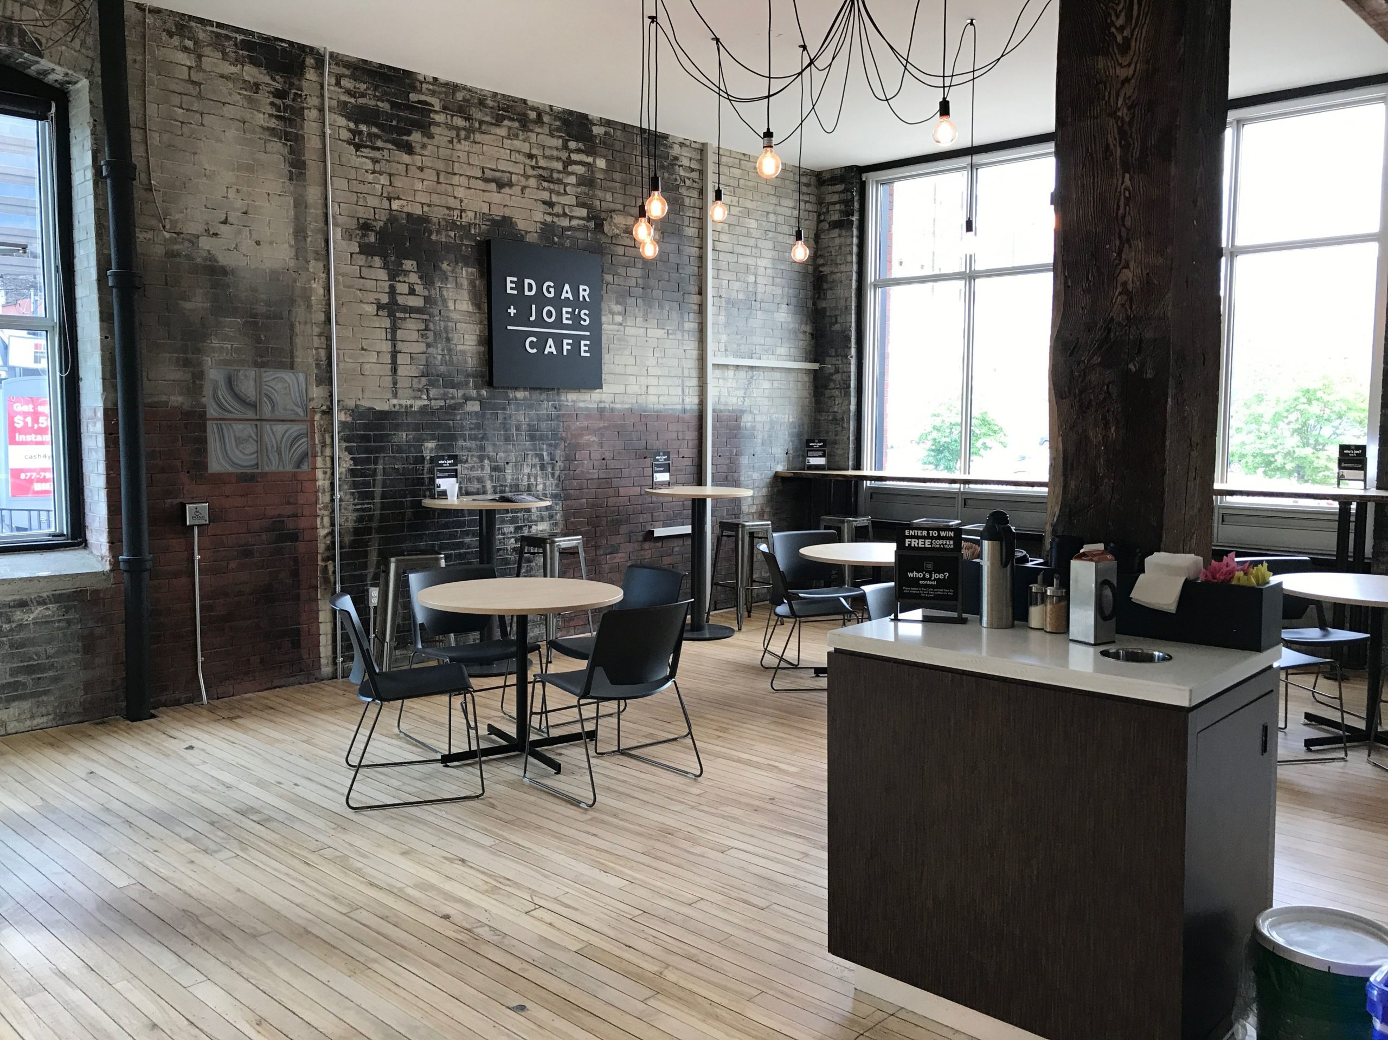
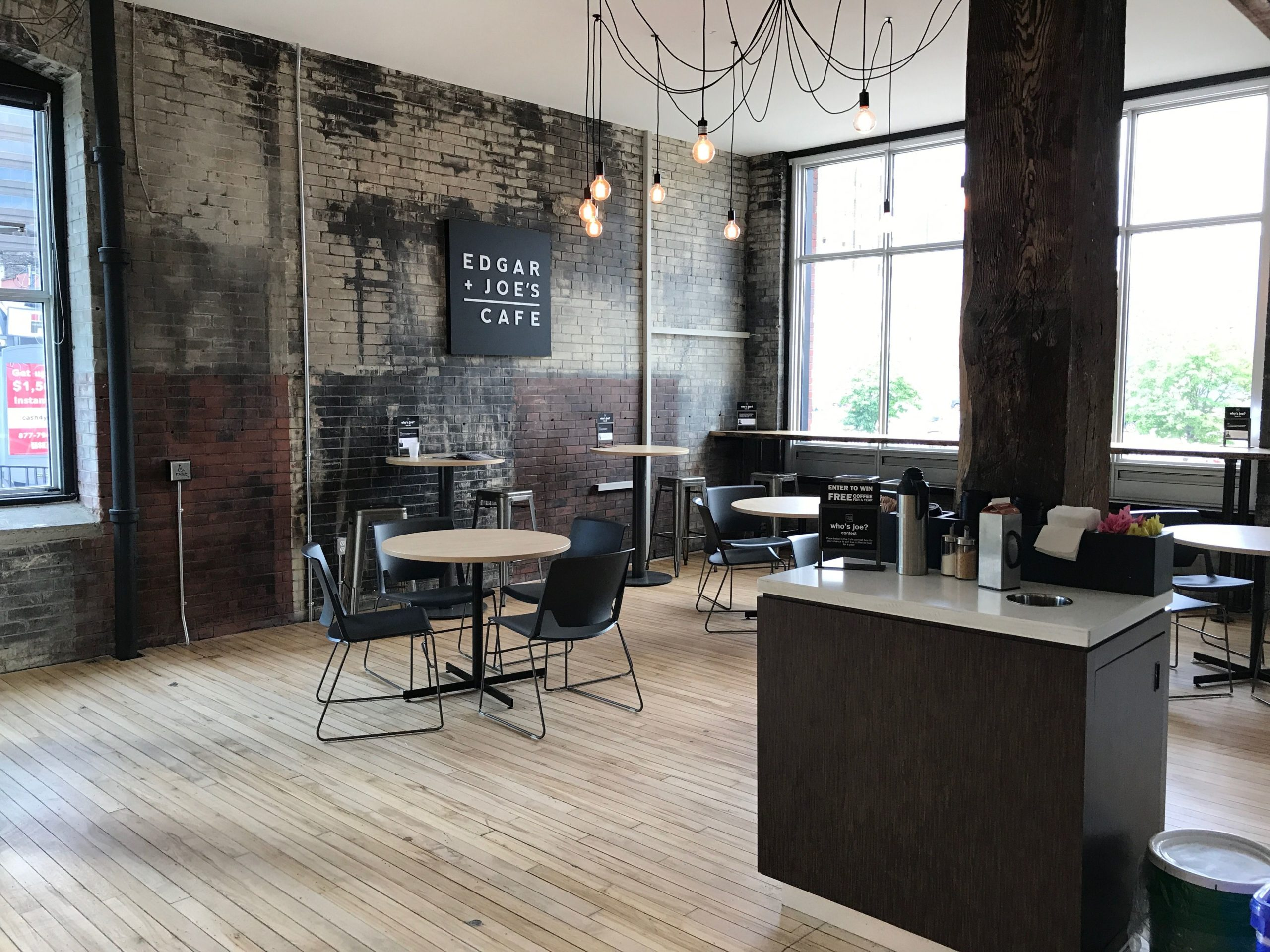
- wall art [204,365,311,473]
